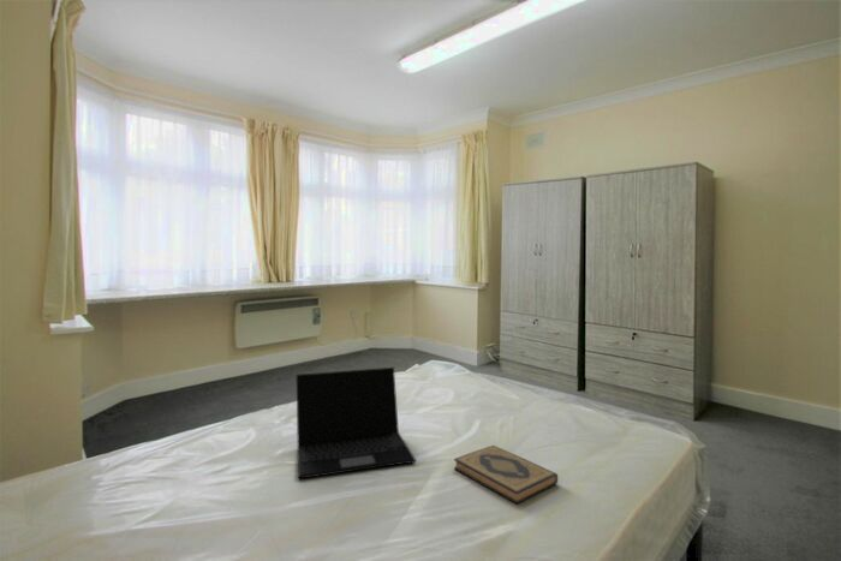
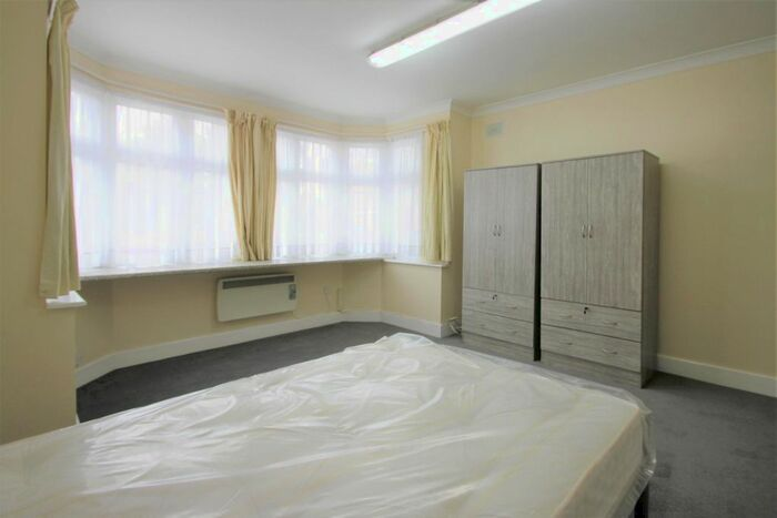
- laptop [296,366,417,481]
- hardback book [453,444,559,506]
